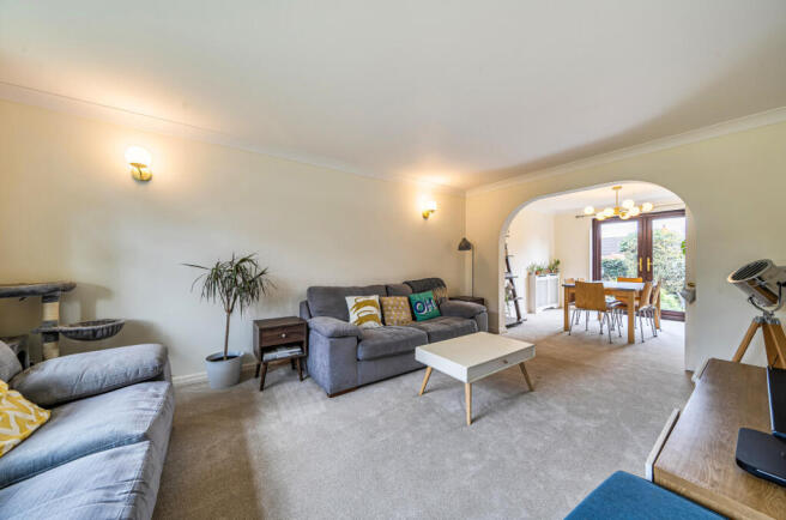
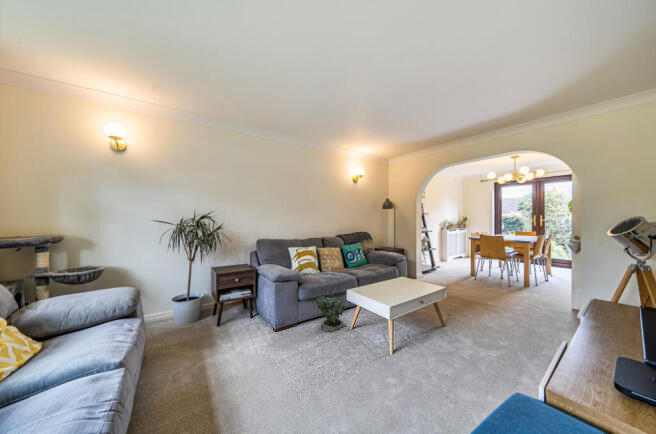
+ potted plant [315,293,348,333]
